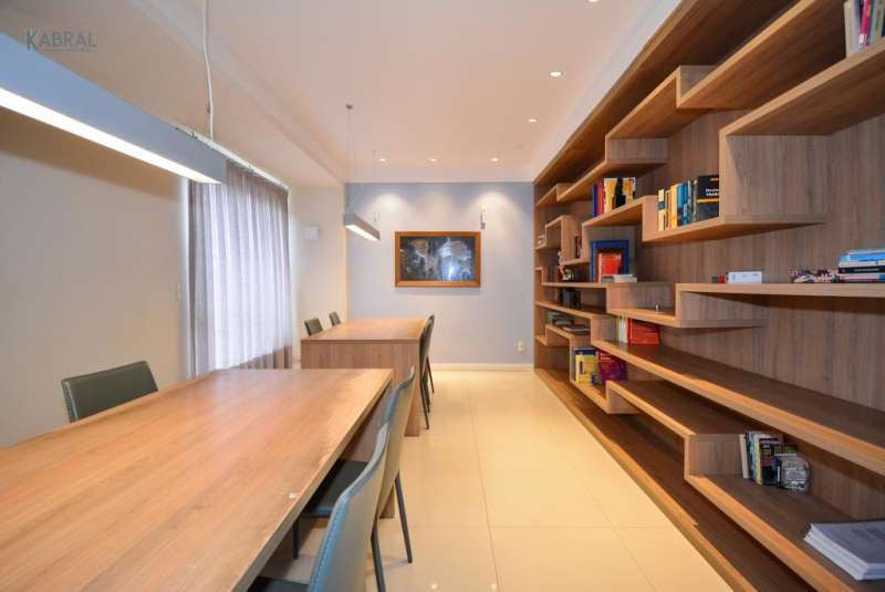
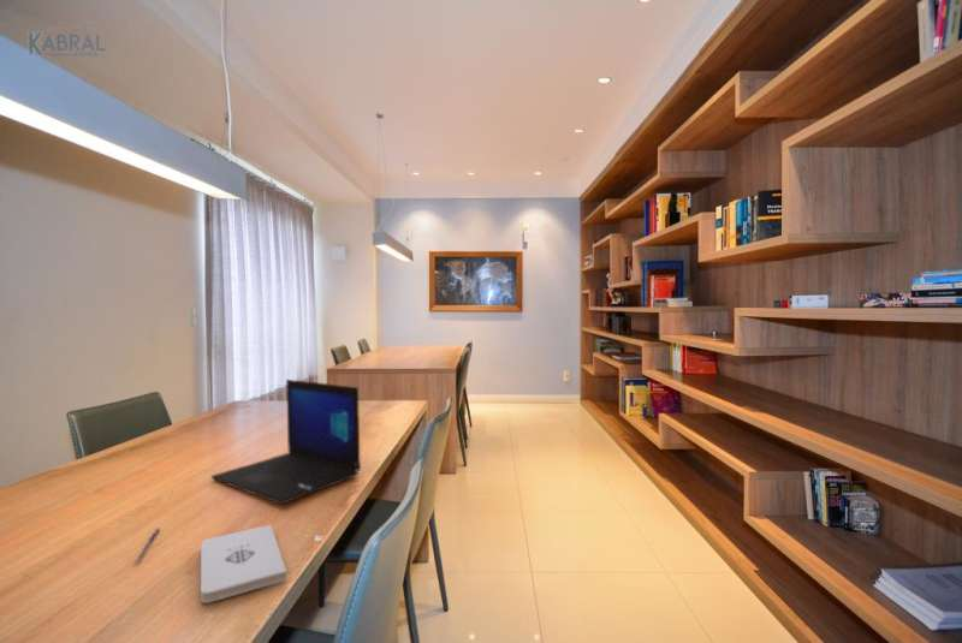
+ laptop [210,379,362,505]
+ pen [135,526,161,562]
+ notepad [200,524,287,605]
